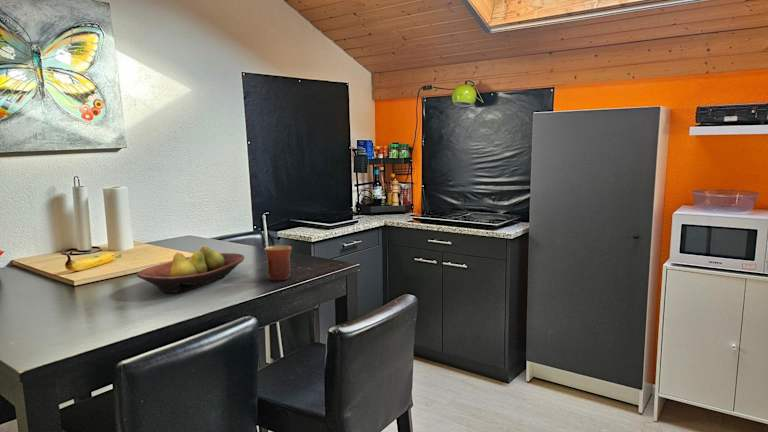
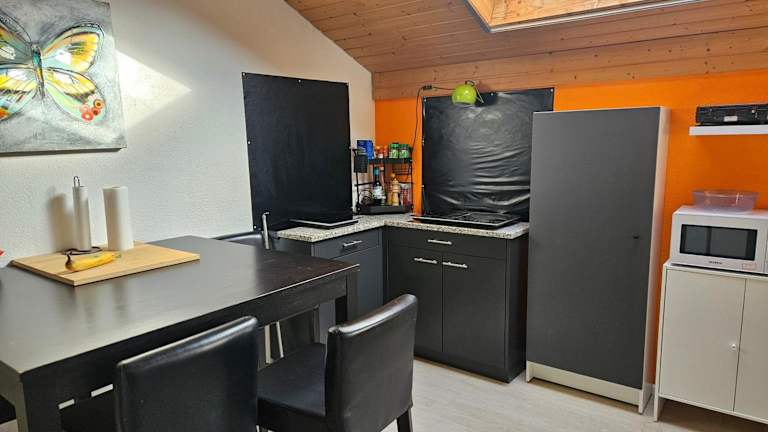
- mug [263,244,293,281]
- fruit bowl [136,246,245,294]
